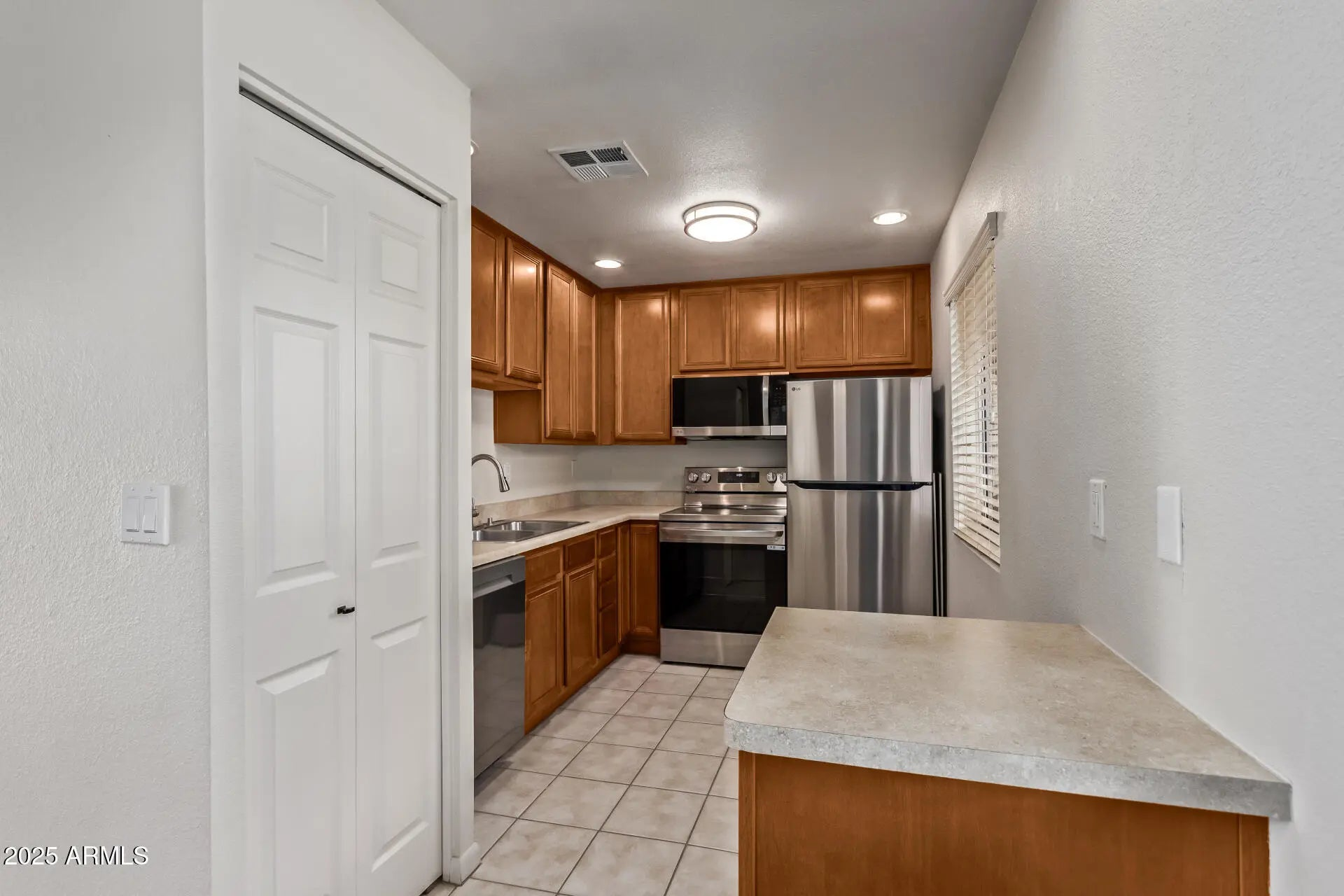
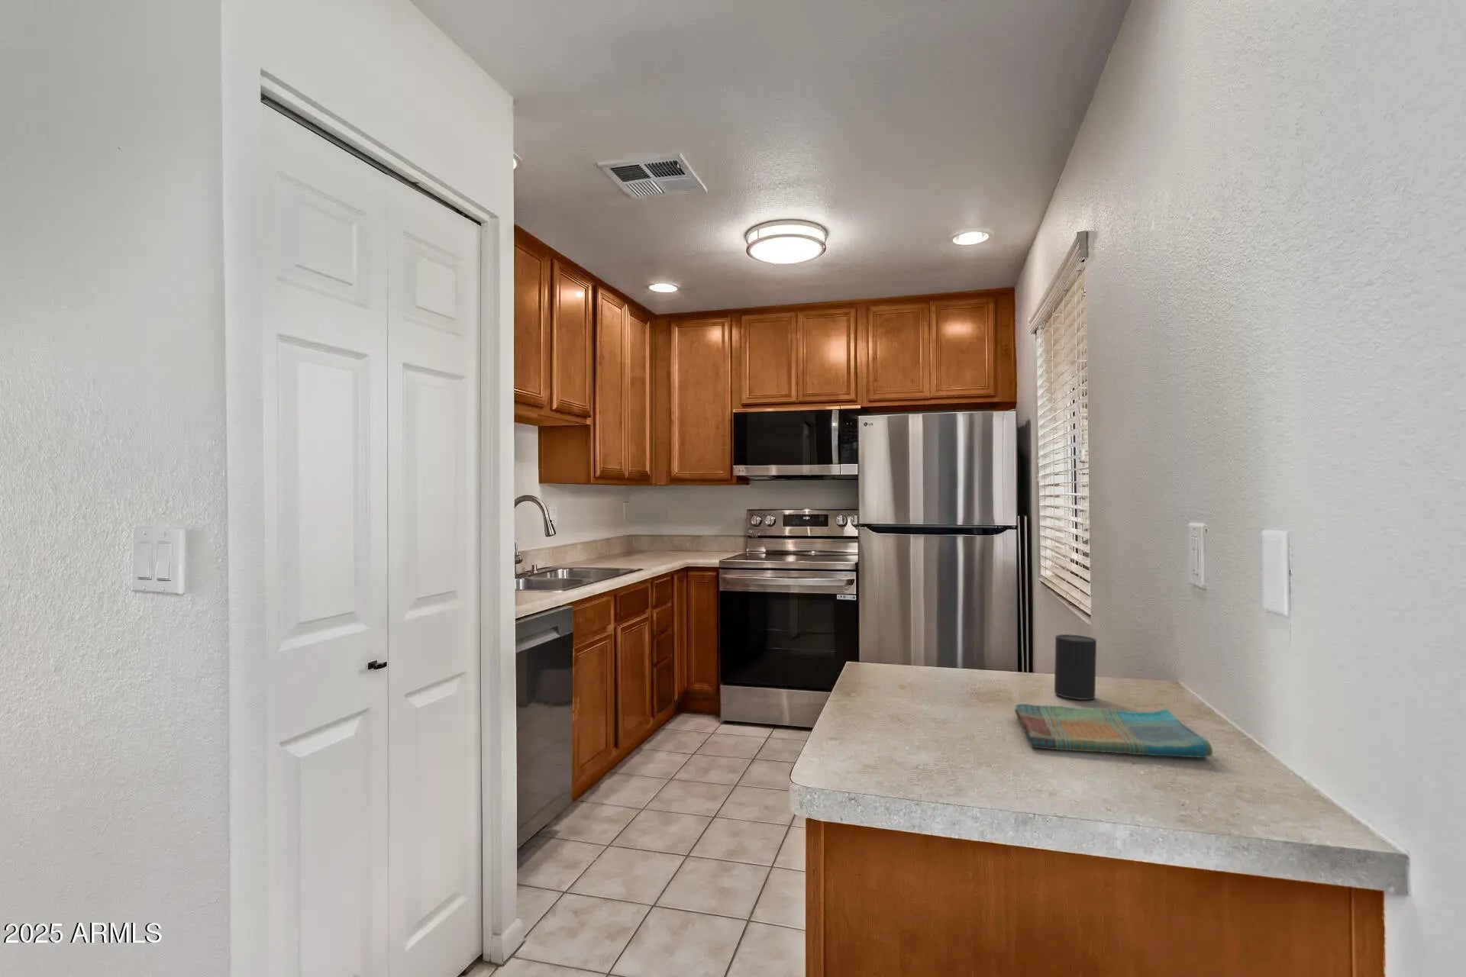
+ cup [1054,634,1097,701]
+ dish towel [1014,703,1213,759]
